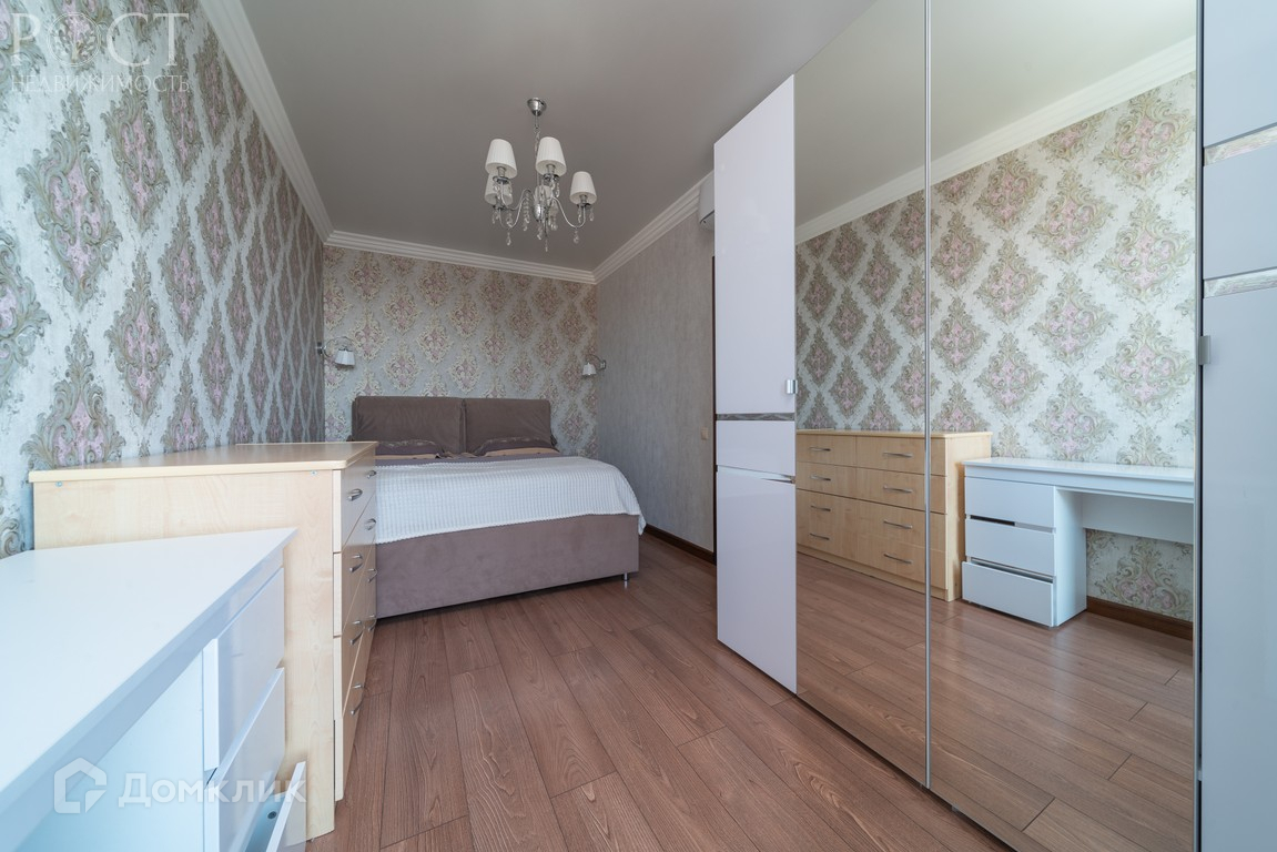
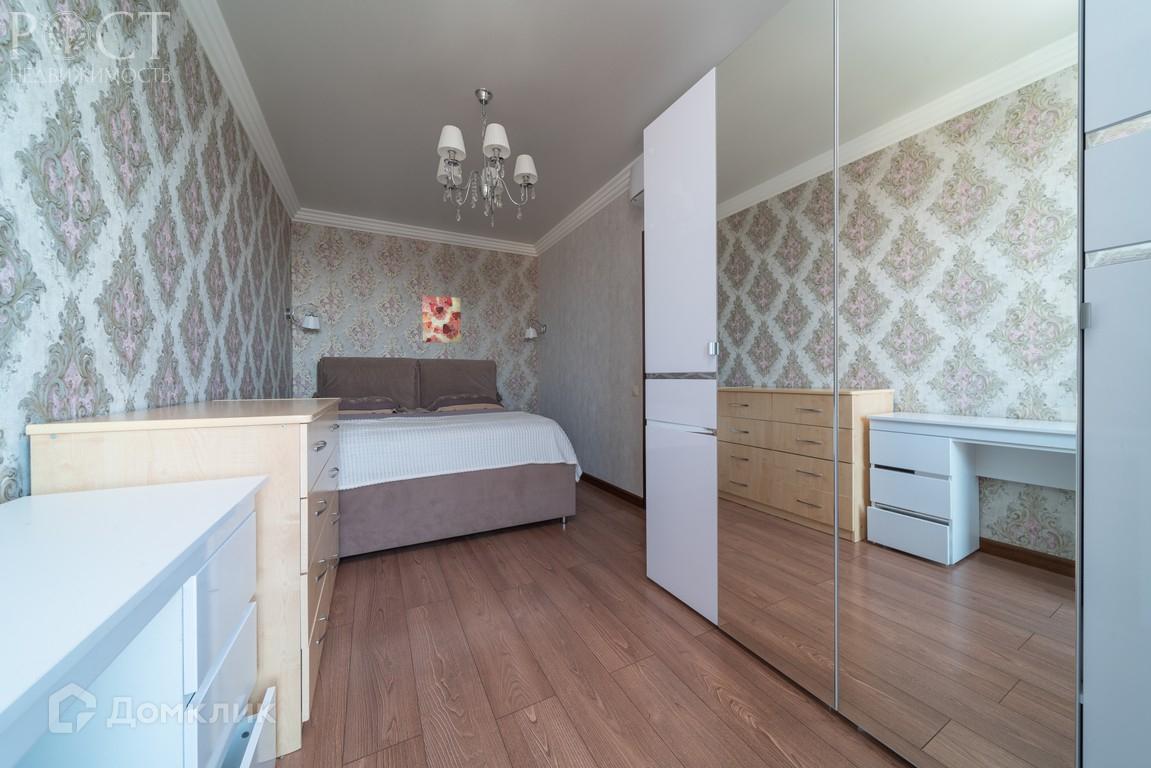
+ wall art [421,295,462,344]
